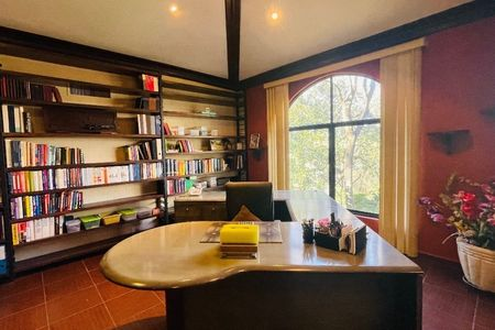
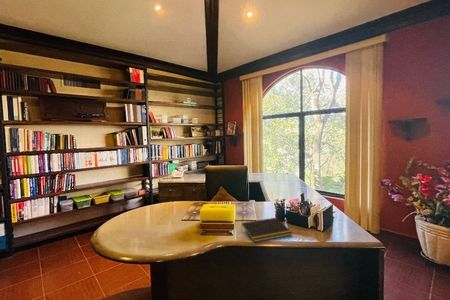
+ notepad [240,217,293,243]
